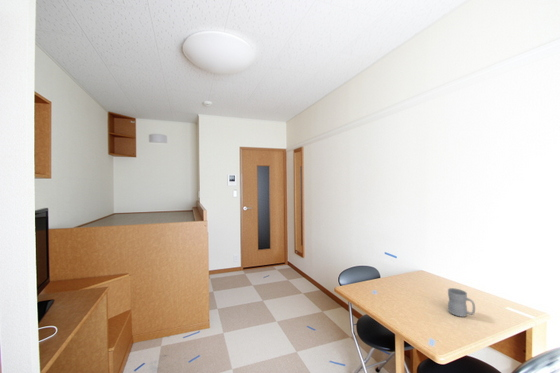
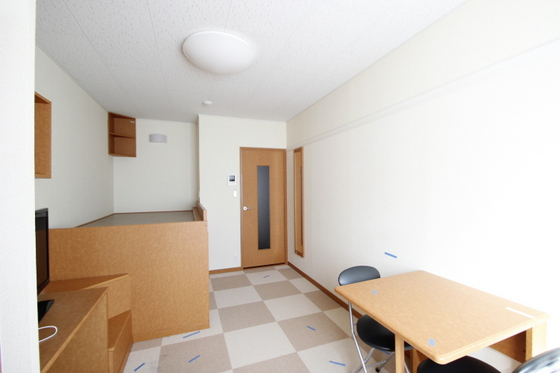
- mug [447,287,476,318]
